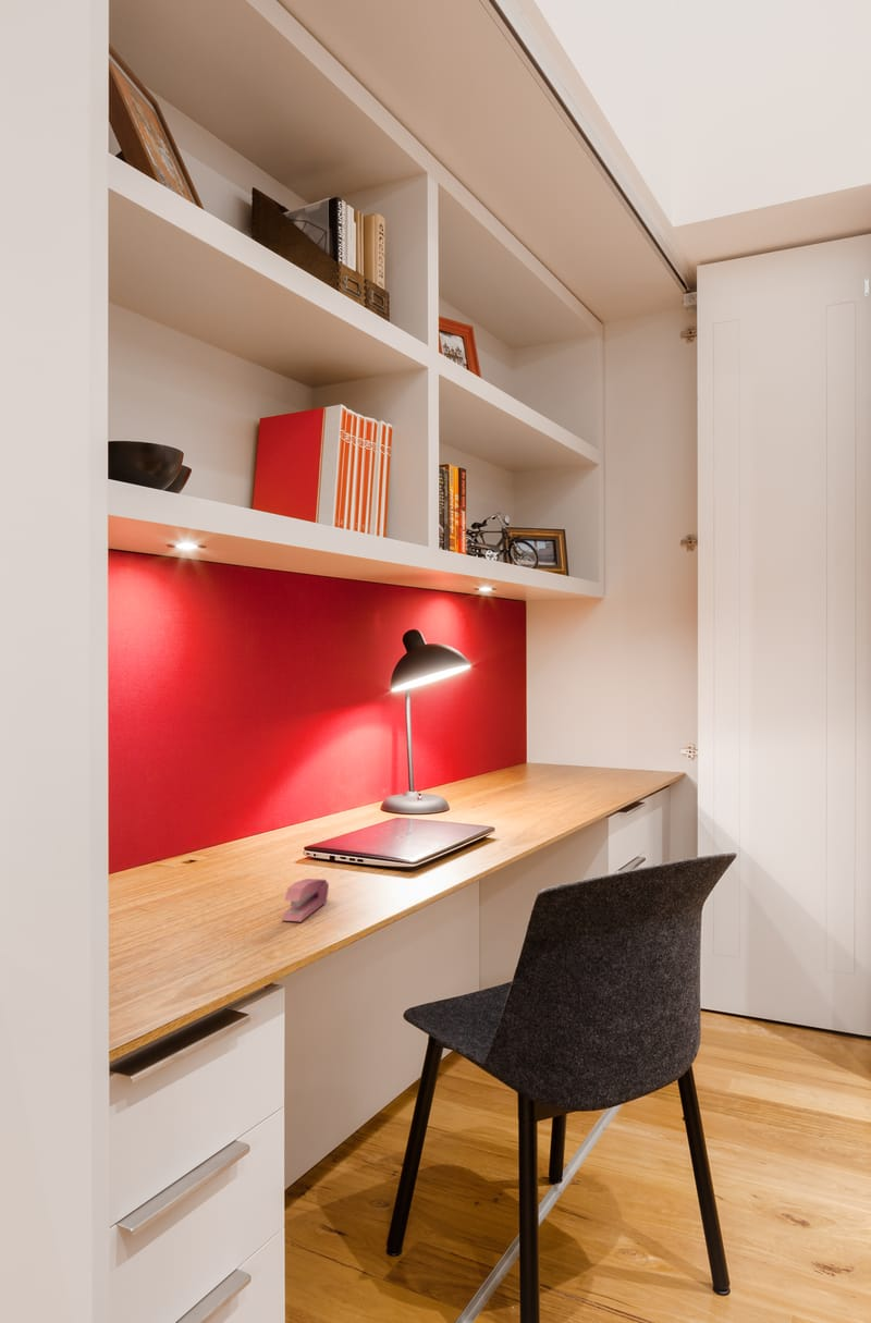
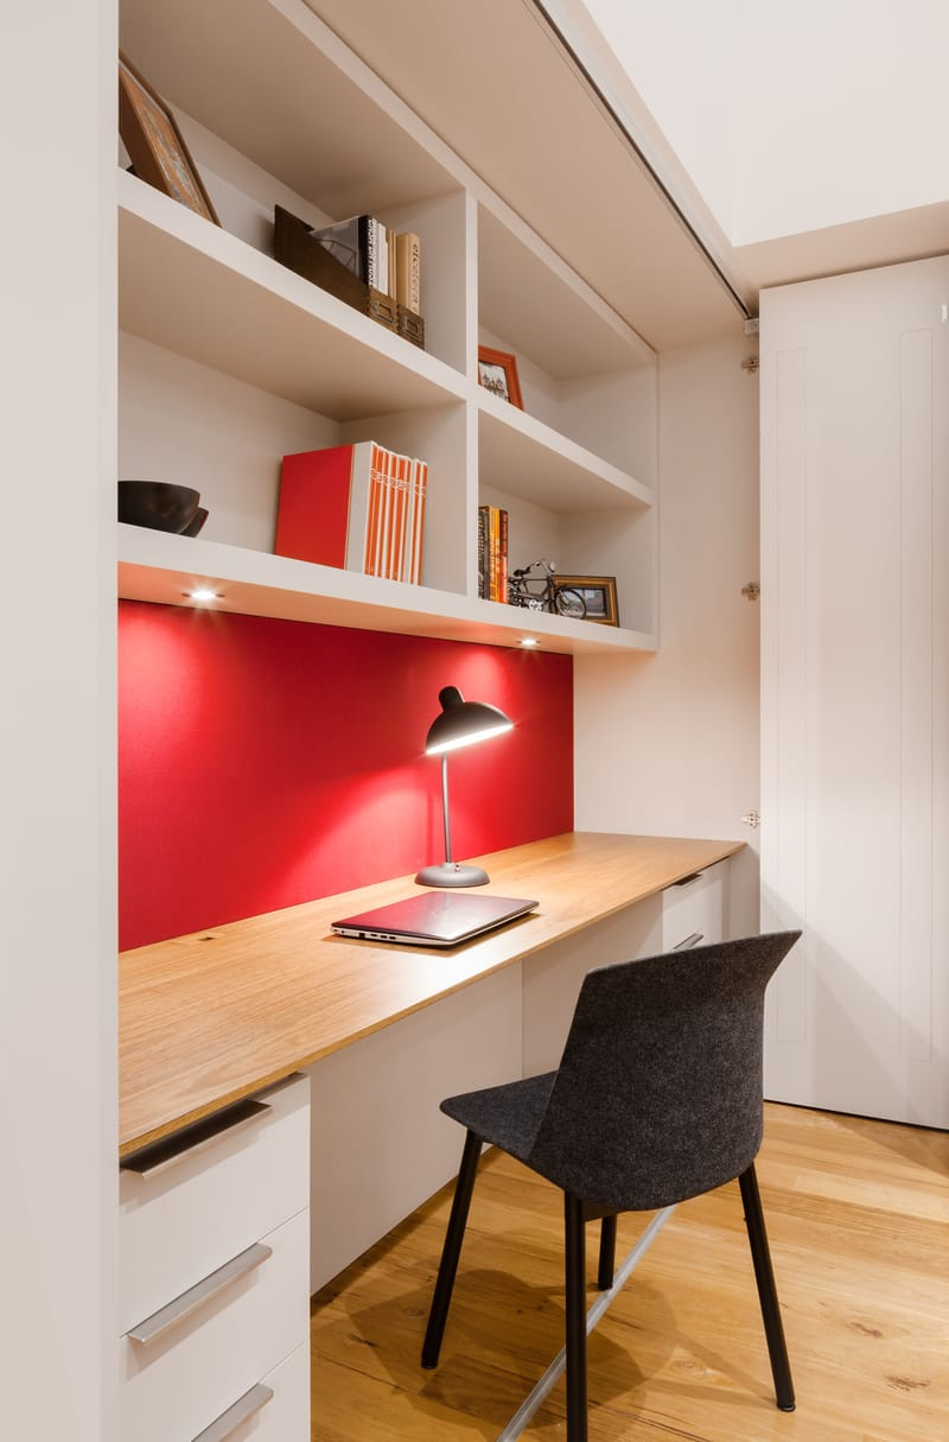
- stapler [281,878,330,922]
